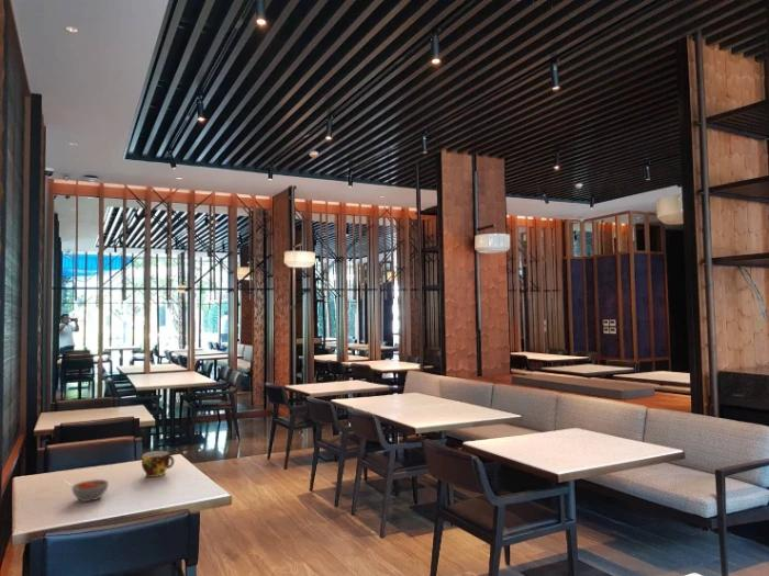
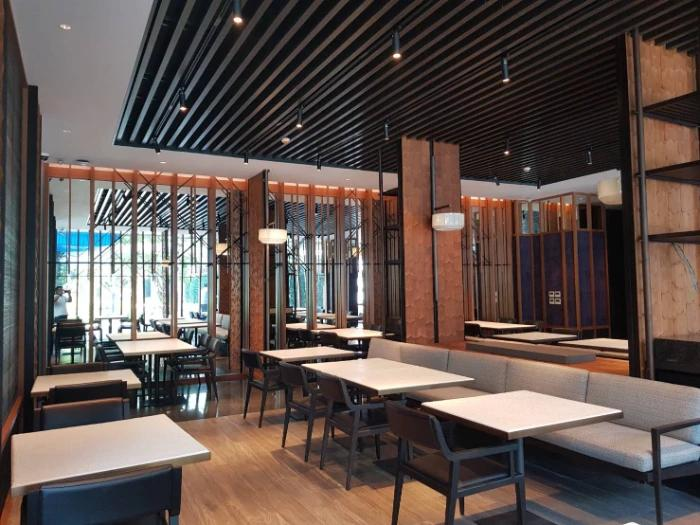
- cup [141,450,176,478]
- soup bowl [60,477,110,502]
